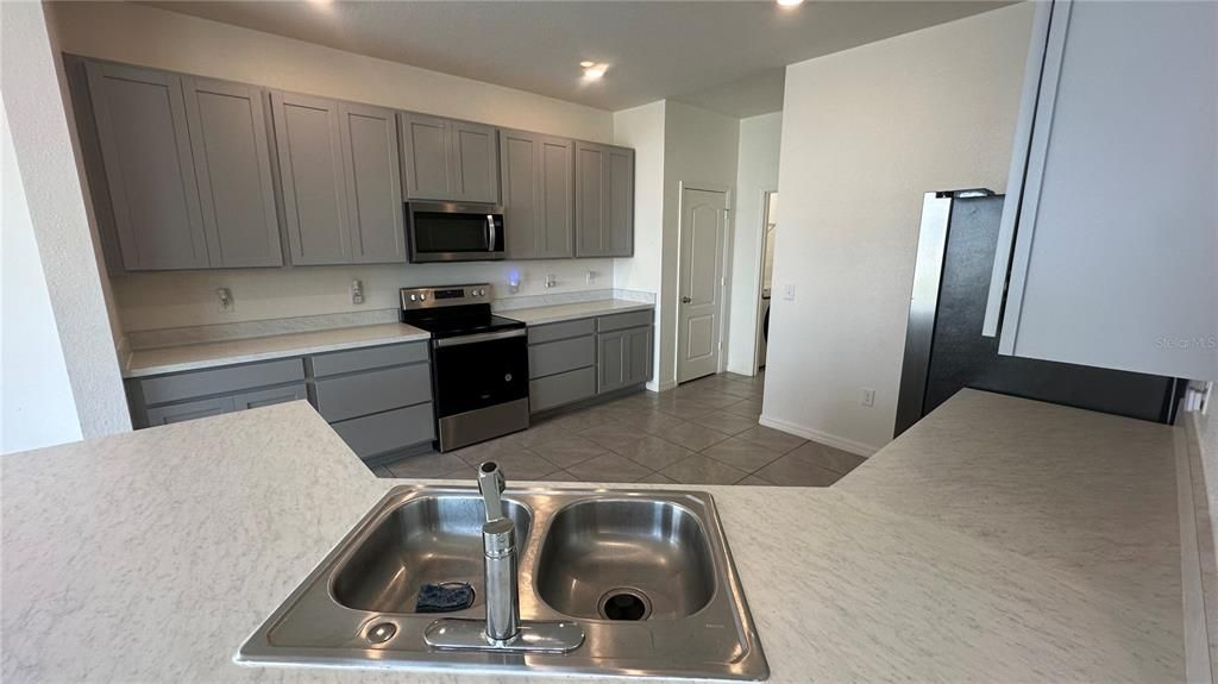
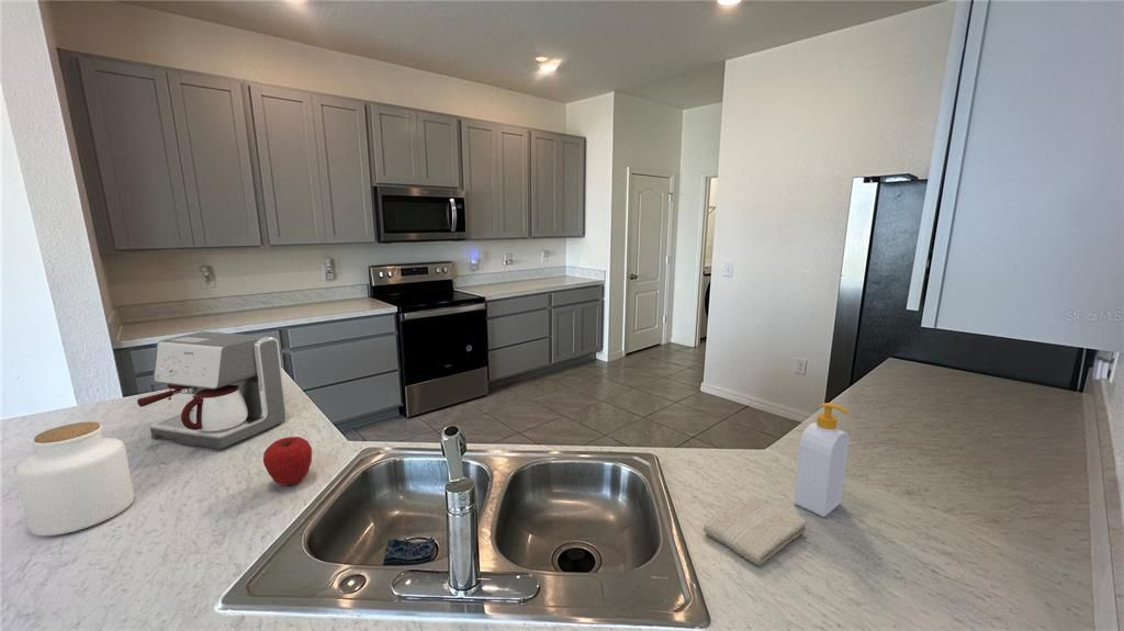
+ soap bottle [794,402,851,518]
+ coffee maker [136,330,288,450]
+ apple [262,436,313,486]
+ washcloth [702,495,808,566]
+ jar [15,420,135,537]
